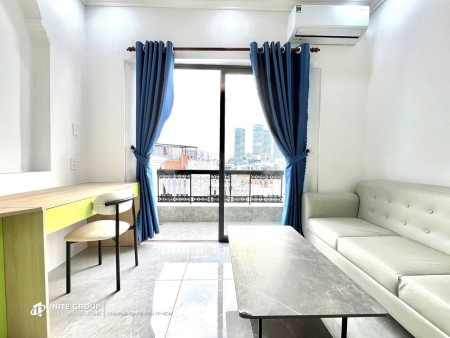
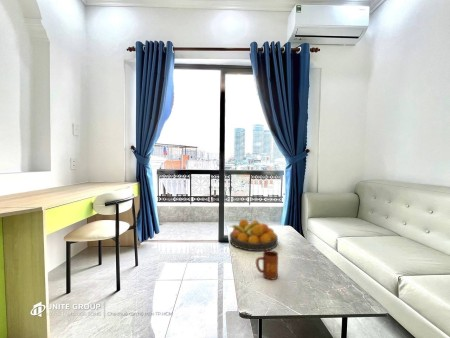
+ fruit bowl [228,218,279,252]
+ mug [255,249,279,281]
